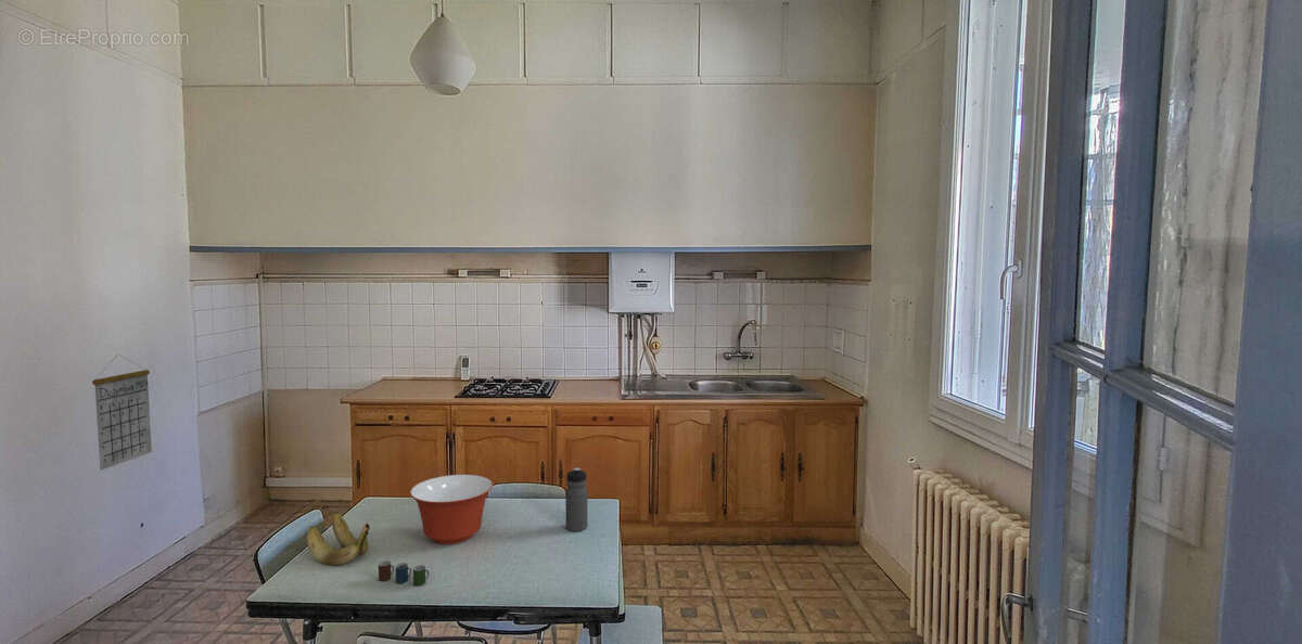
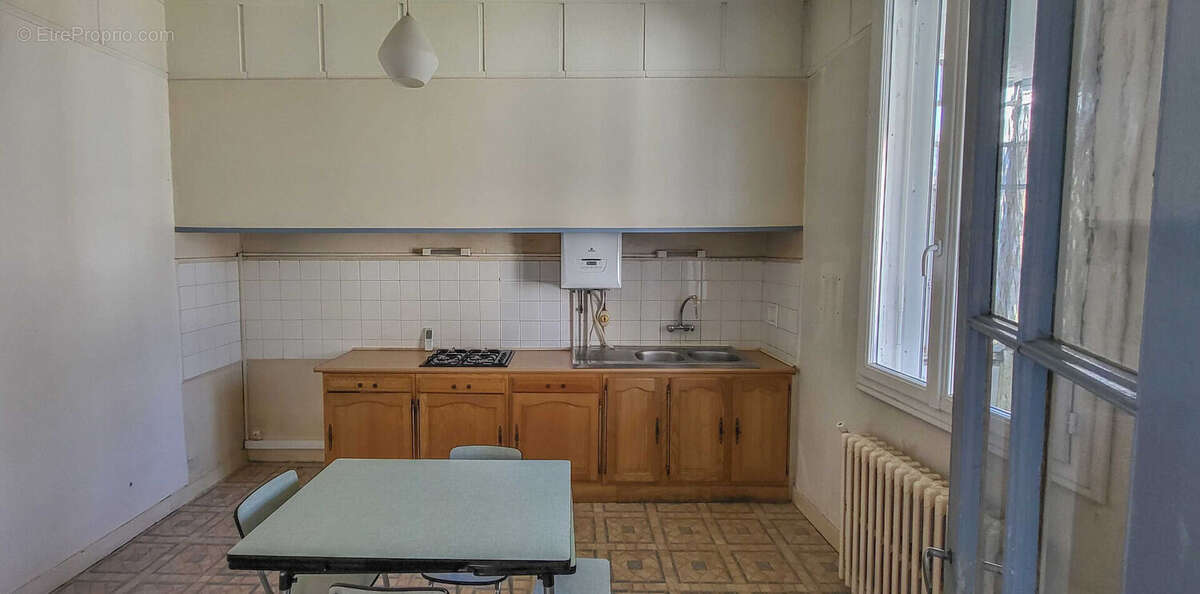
- cup [378,559,430,587]
- banana [306,511,371,567]
- water bottle [565,467,588,532]
- mixing bowl [409,474,494,545]
- calendar [91,353,153,472]
